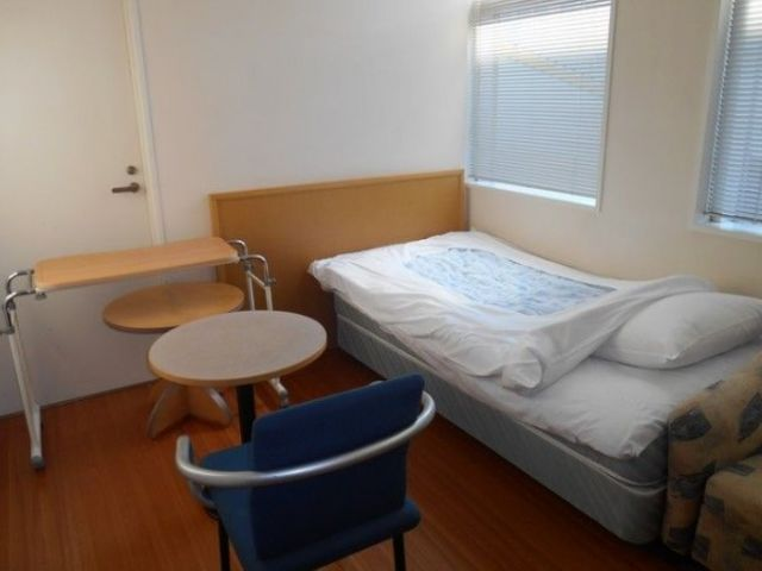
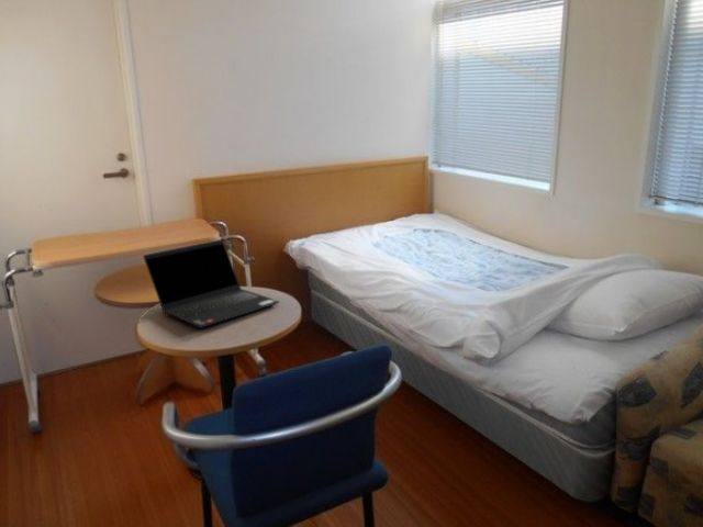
+ laptop computer [142,238,281,329]
